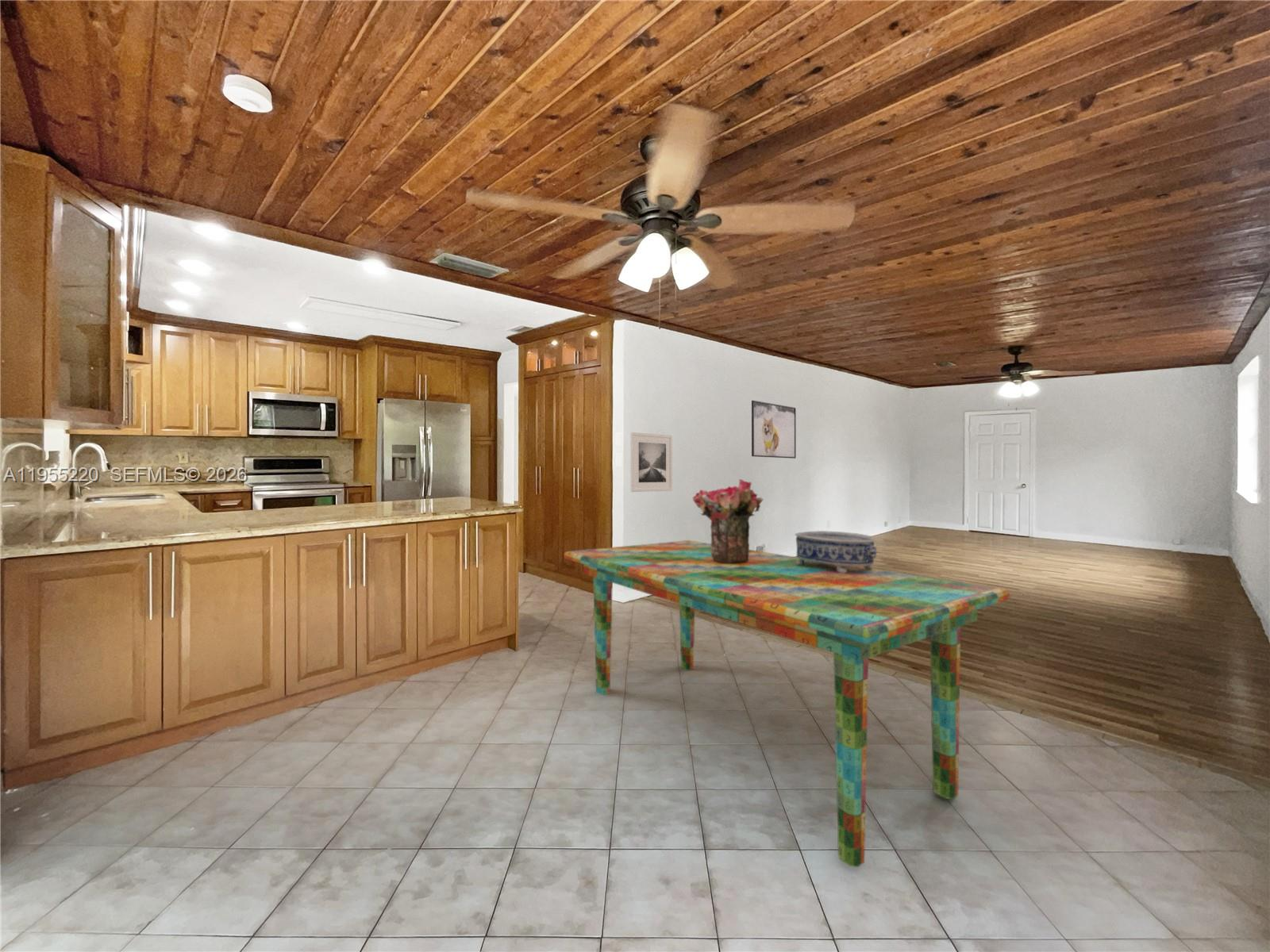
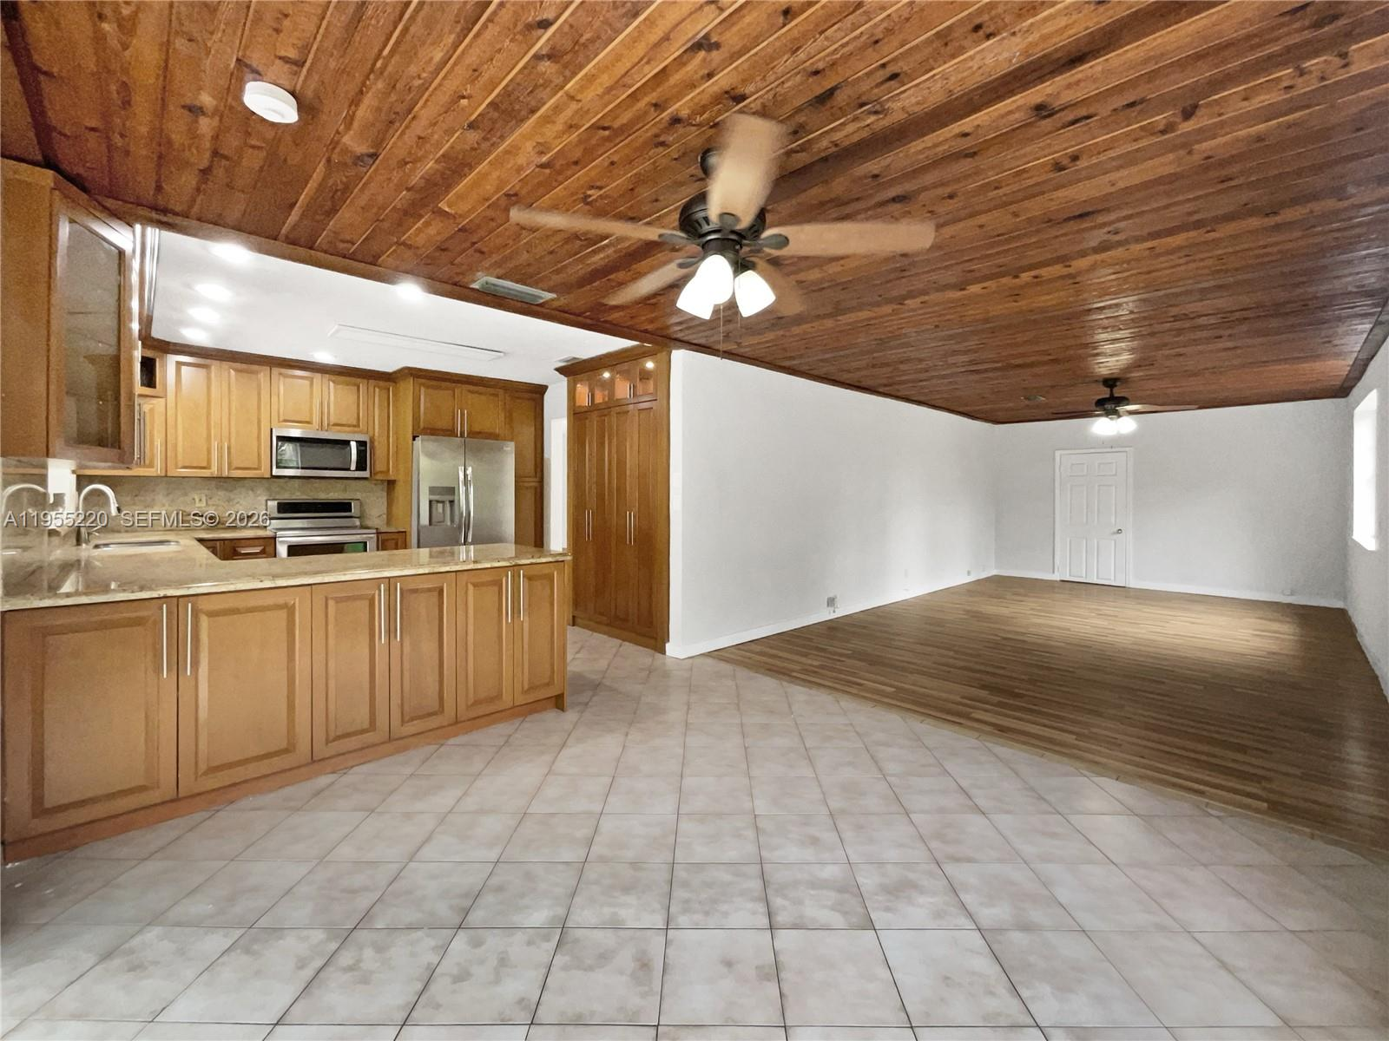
- dining table [563,539,1010,868]
- decorative bowl [794,530,878,574]
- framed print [630,432,673,493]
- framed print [751,400,797,459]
- bouquet [691,478,764,563]
